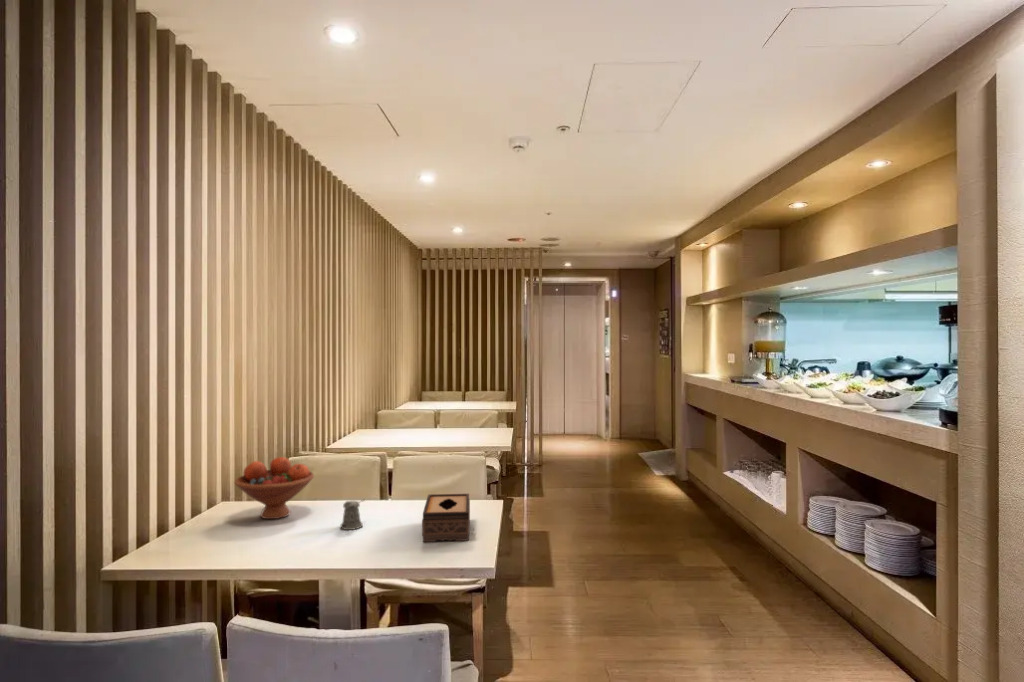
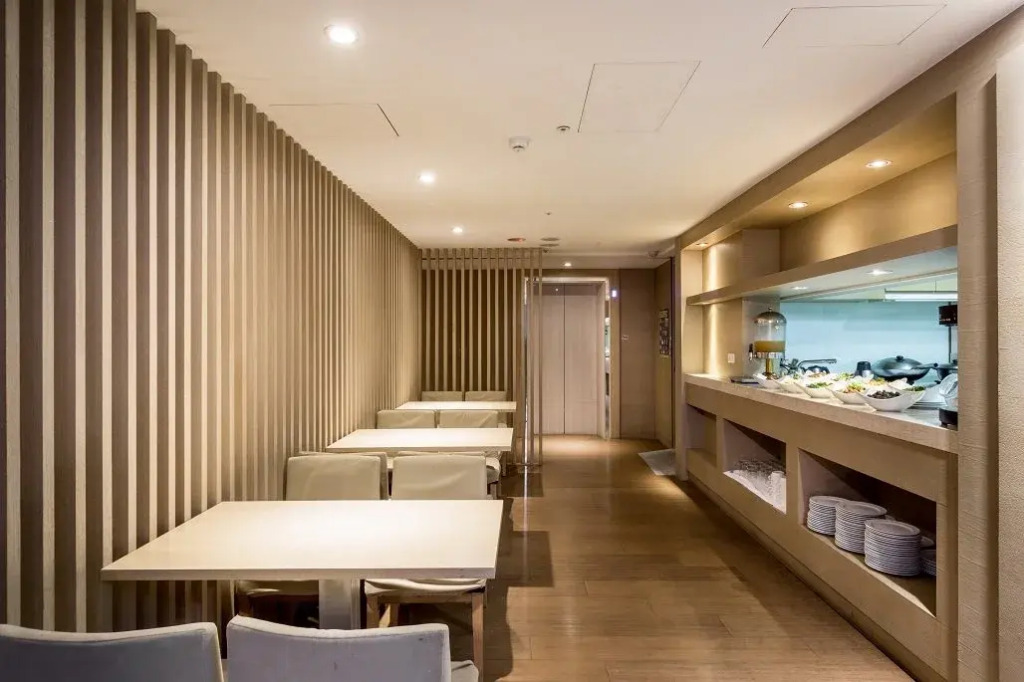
- tissue box [421,493,471,543]
- pepper shaker [340,498,366,531]
- fruit bowl [234,456,315,520]
